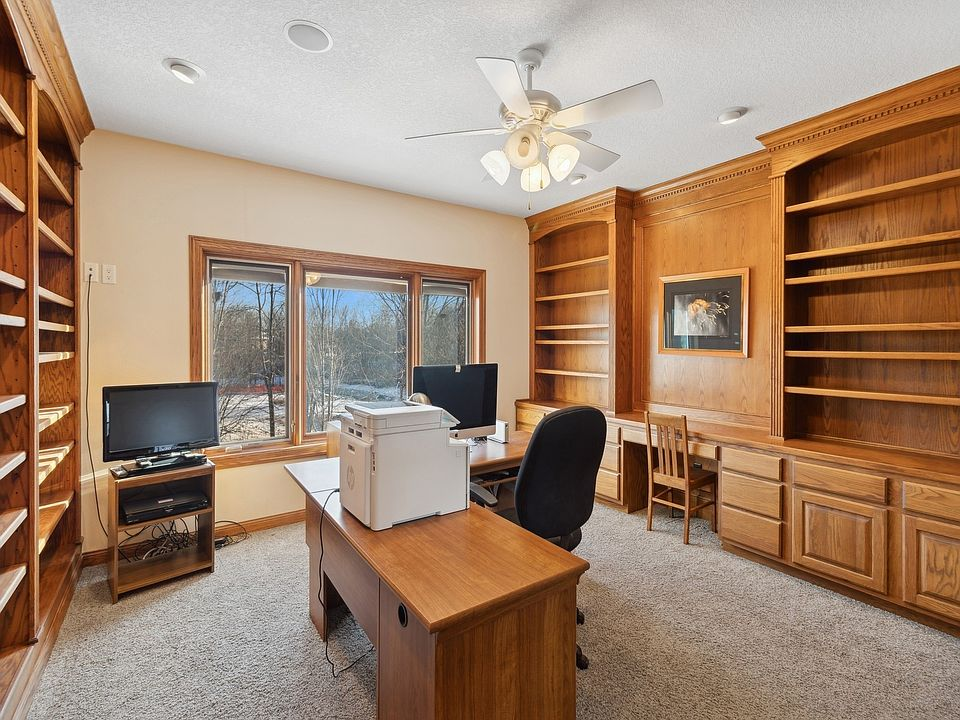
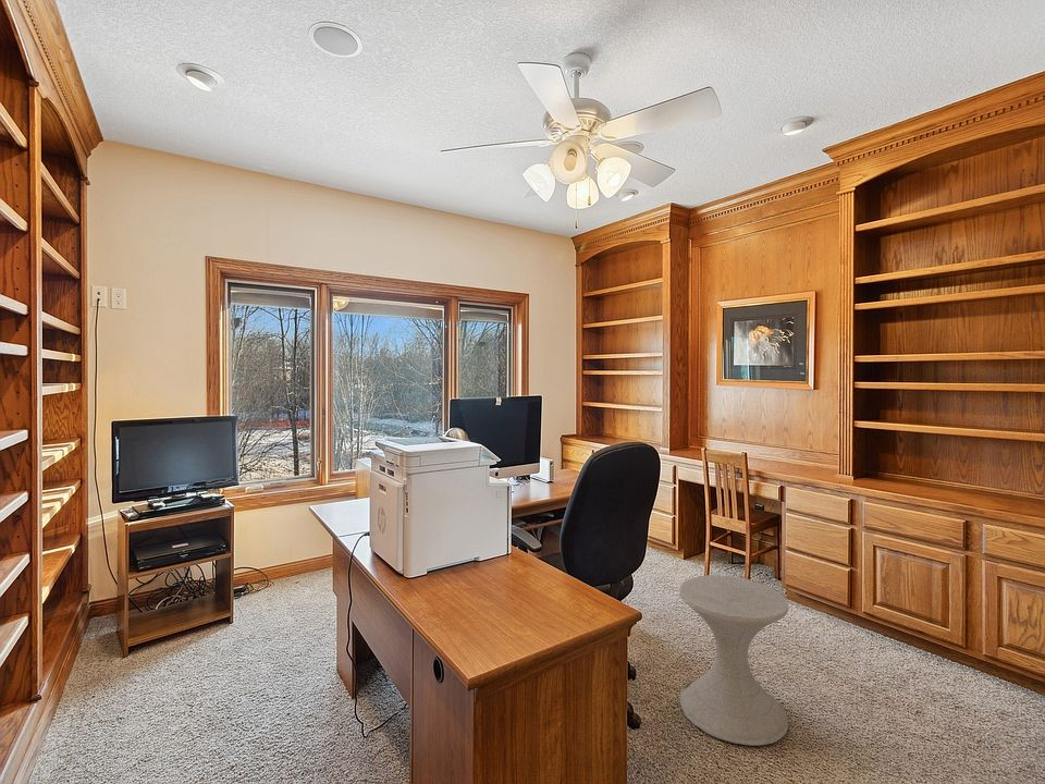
+ side table [678,574,789,747]
